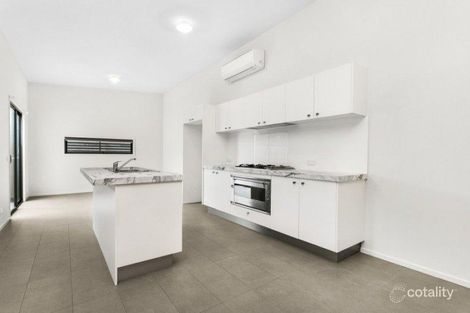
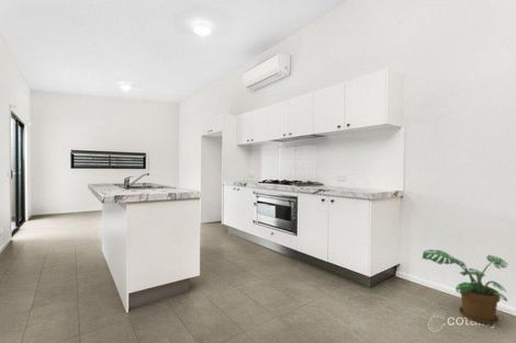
+ potted plant [422,249,508,325]
